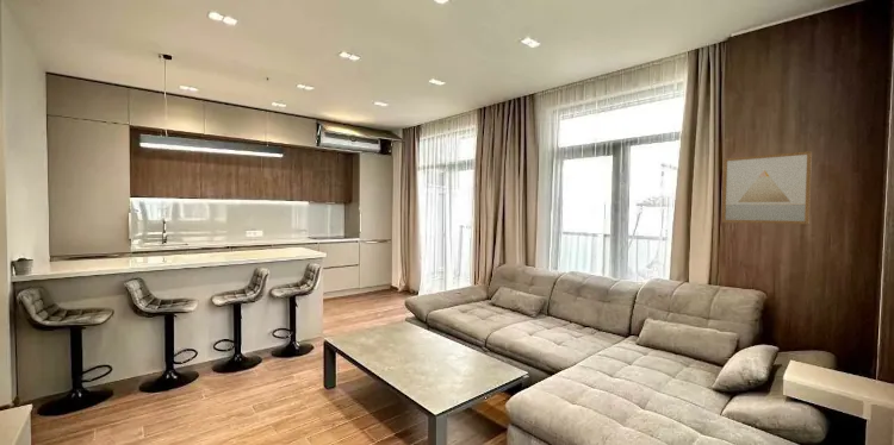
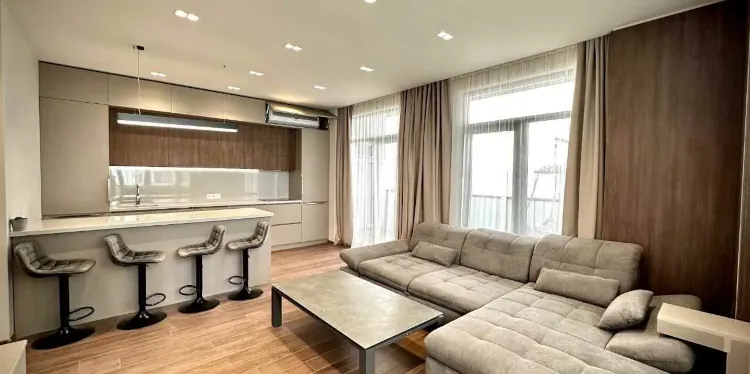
- wall art [721,150,813,225]
